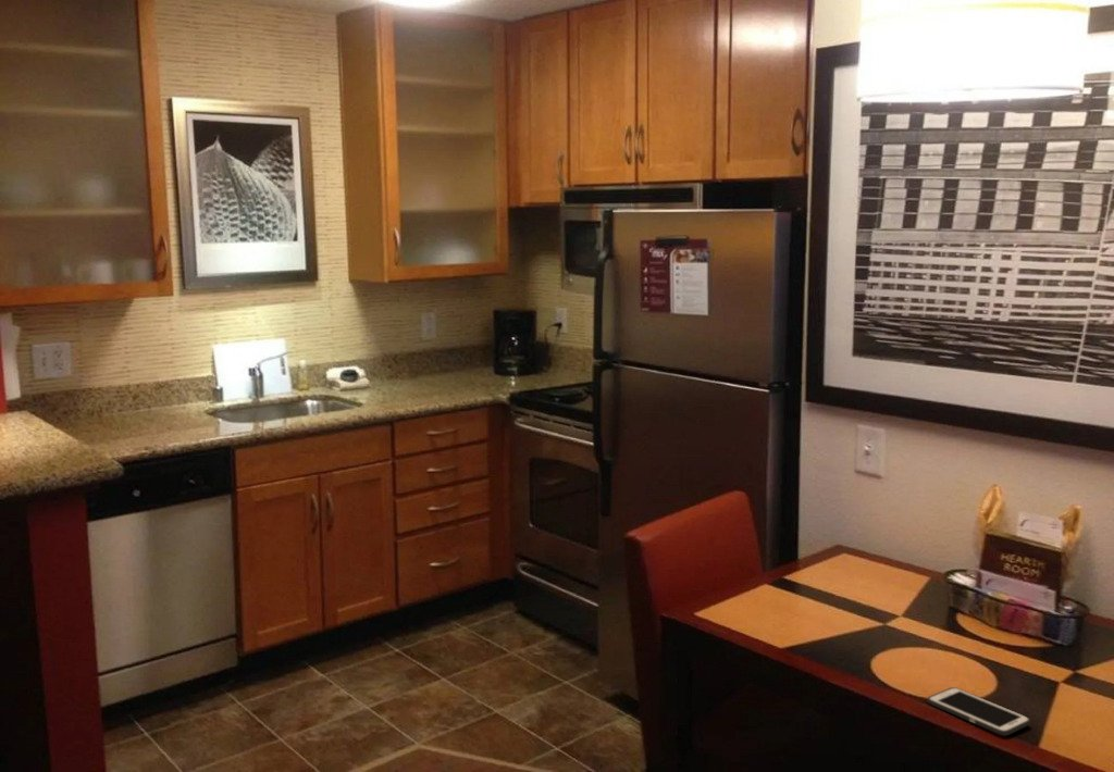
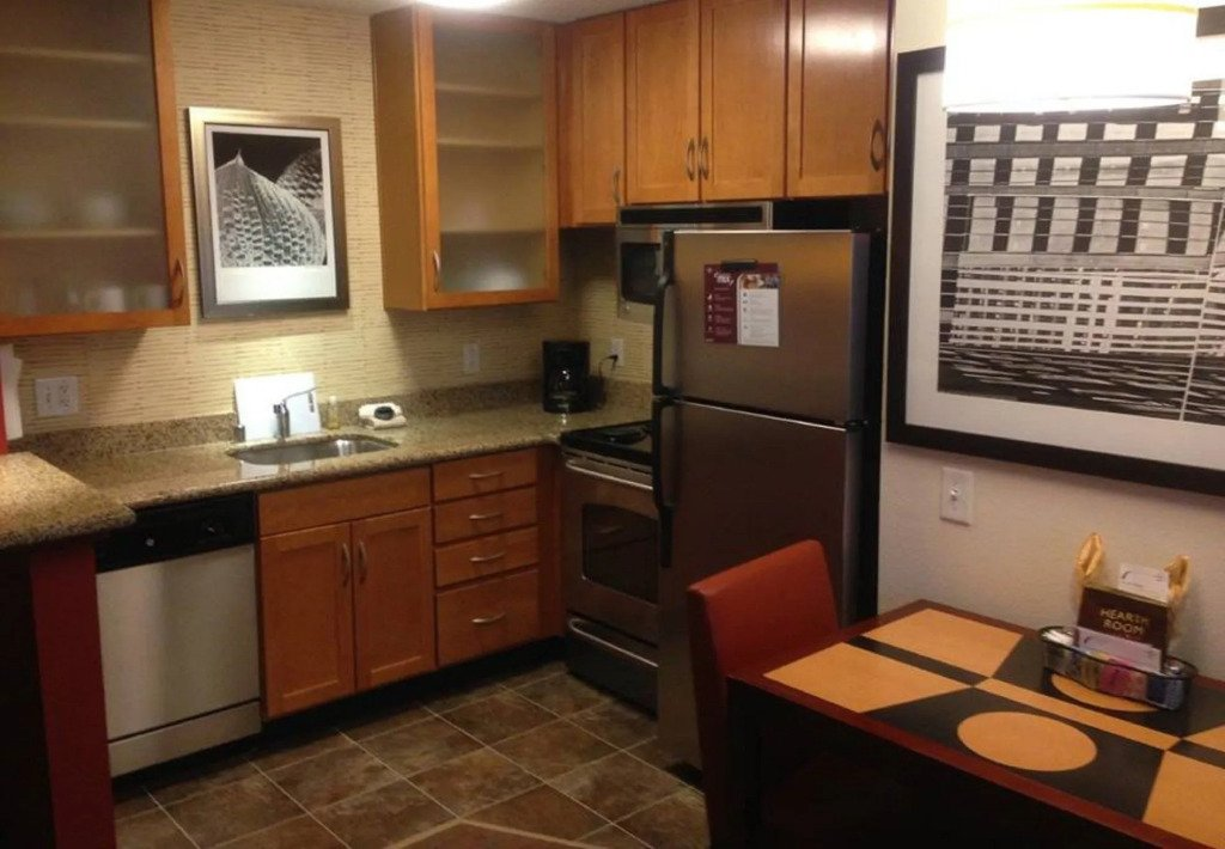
- cell phone [927,686,1031,737]
